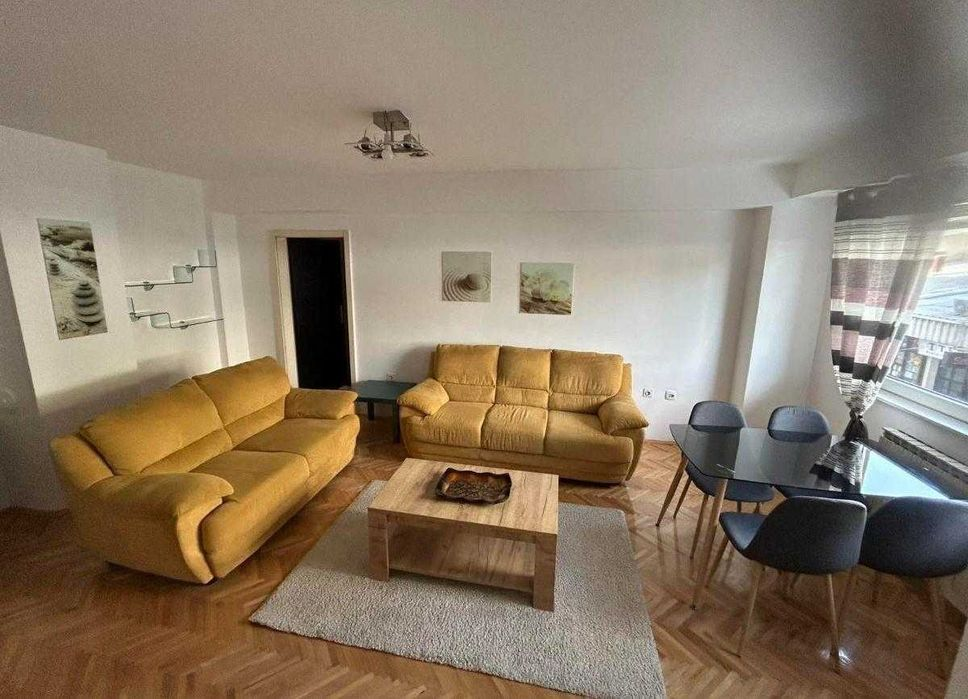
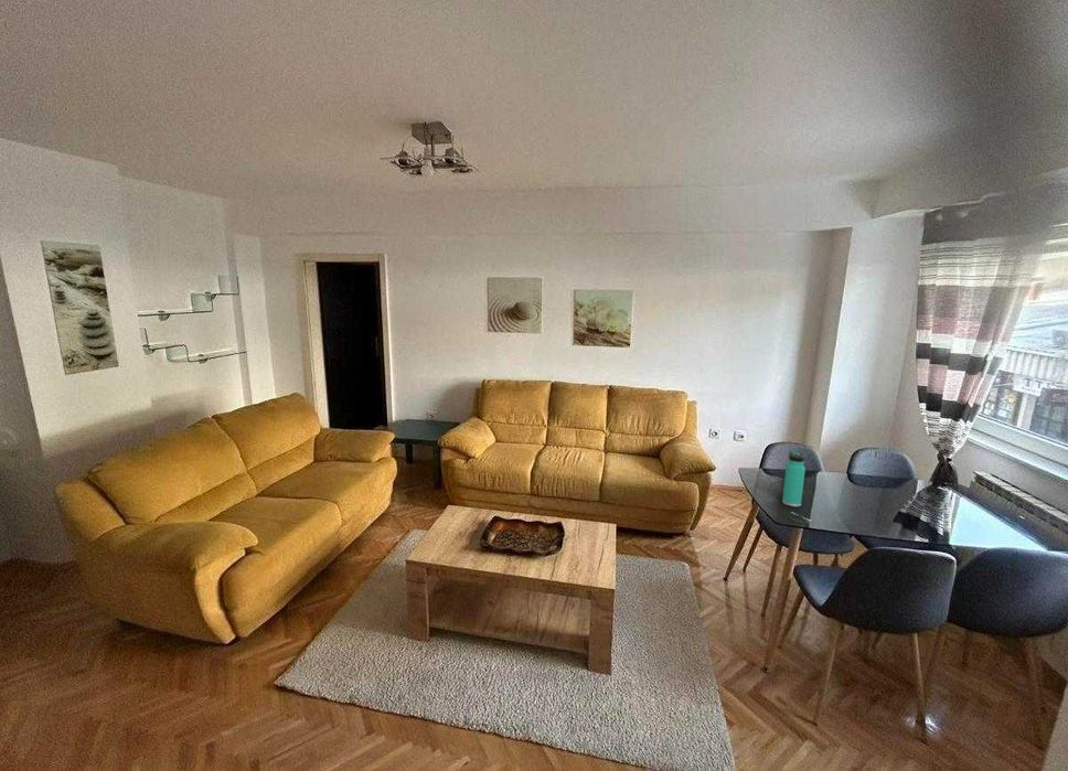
+ thermos bottle [781,449,807,507]
